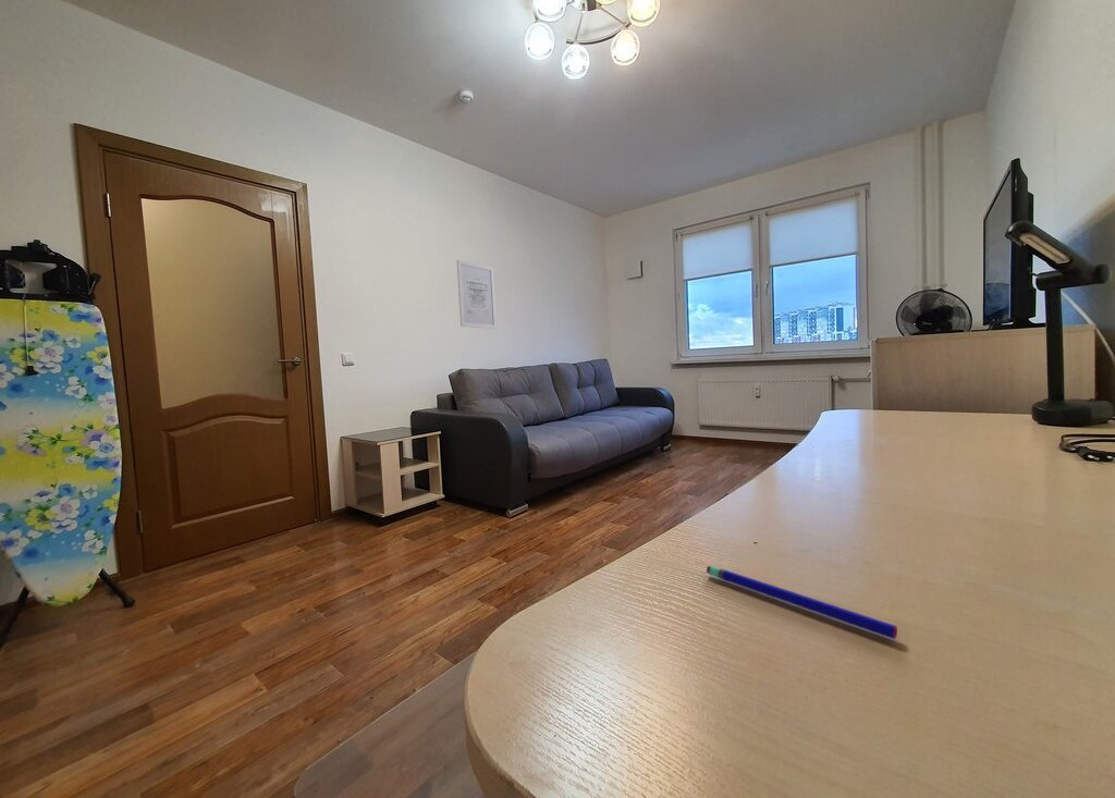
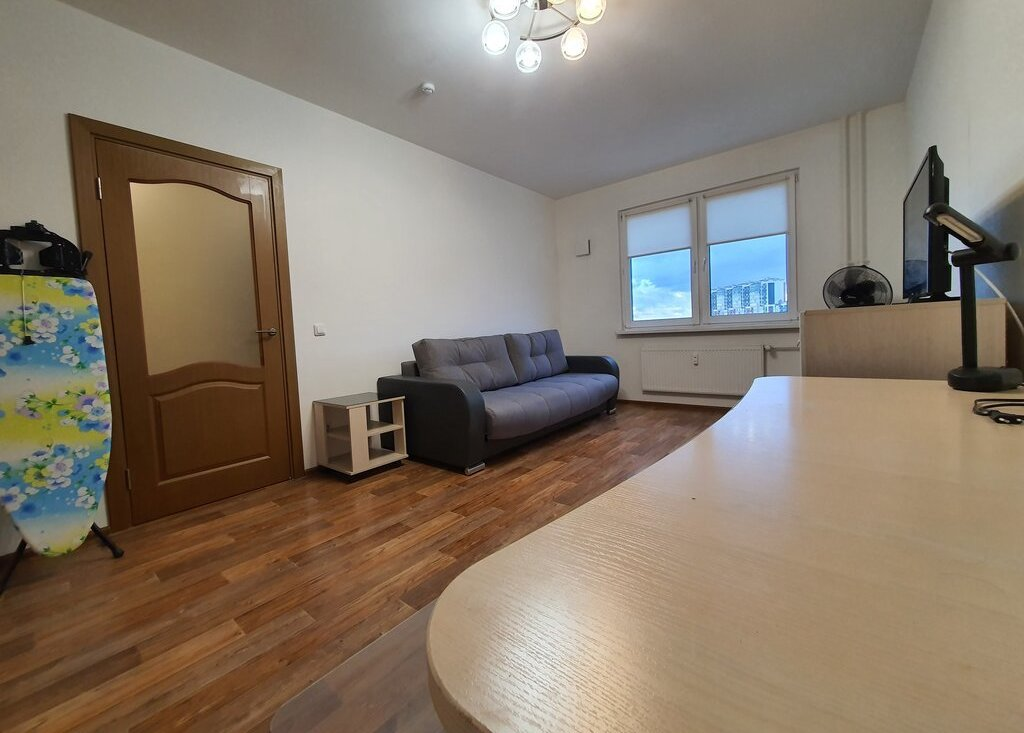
- pen [706,565,898,640]
- wall art [456,259,498,330]
